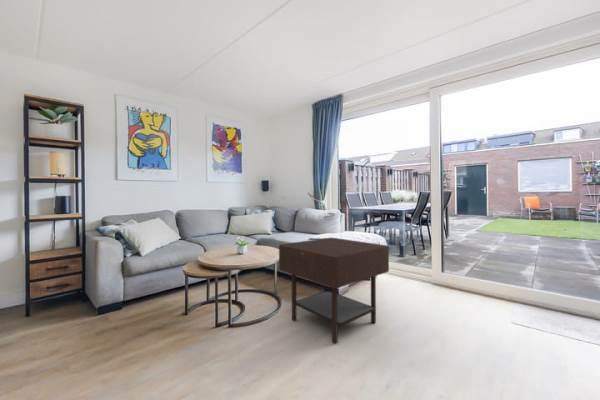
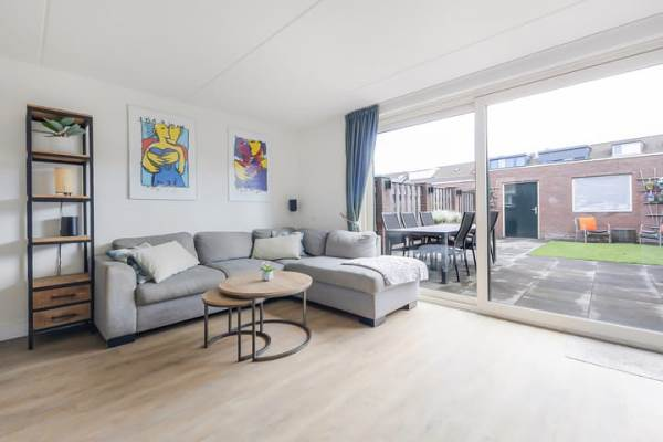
- side table [278,237,390,344]
